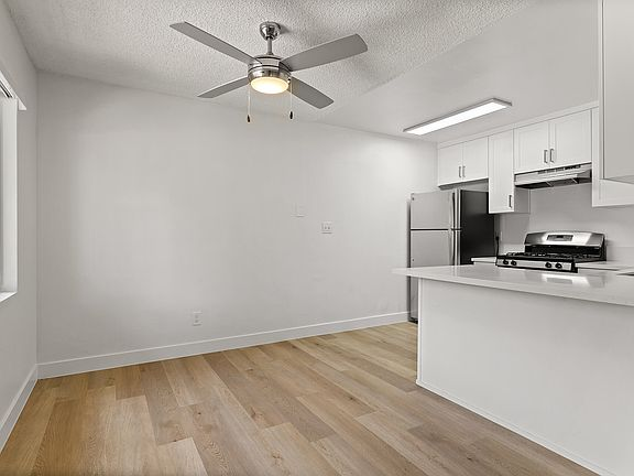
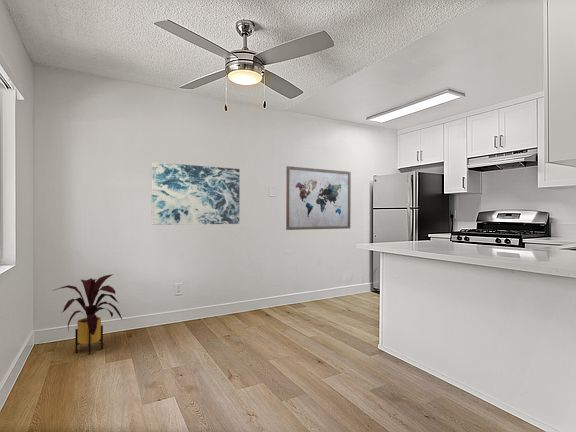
+ wall art [285,165,352,231]
+ house plant [52,273,123,356]
+ wall art [151,161,241,226]
